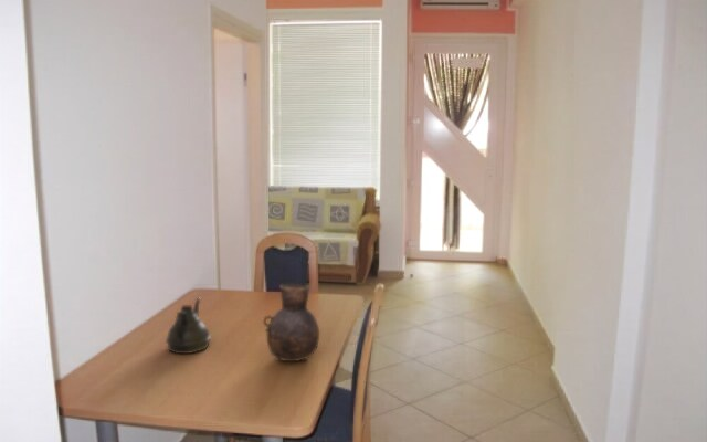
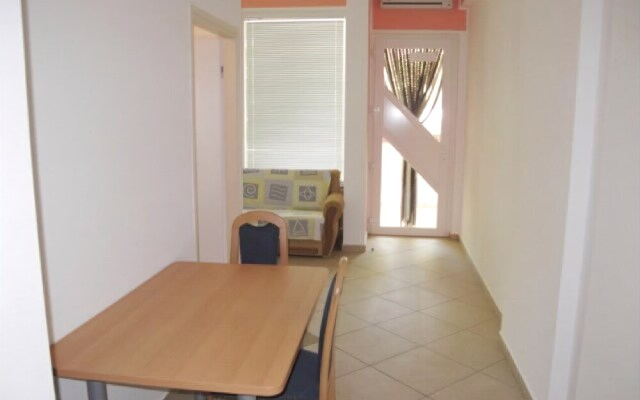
- vase [262,283,320,362]
- teapot [165,297,212,355]
